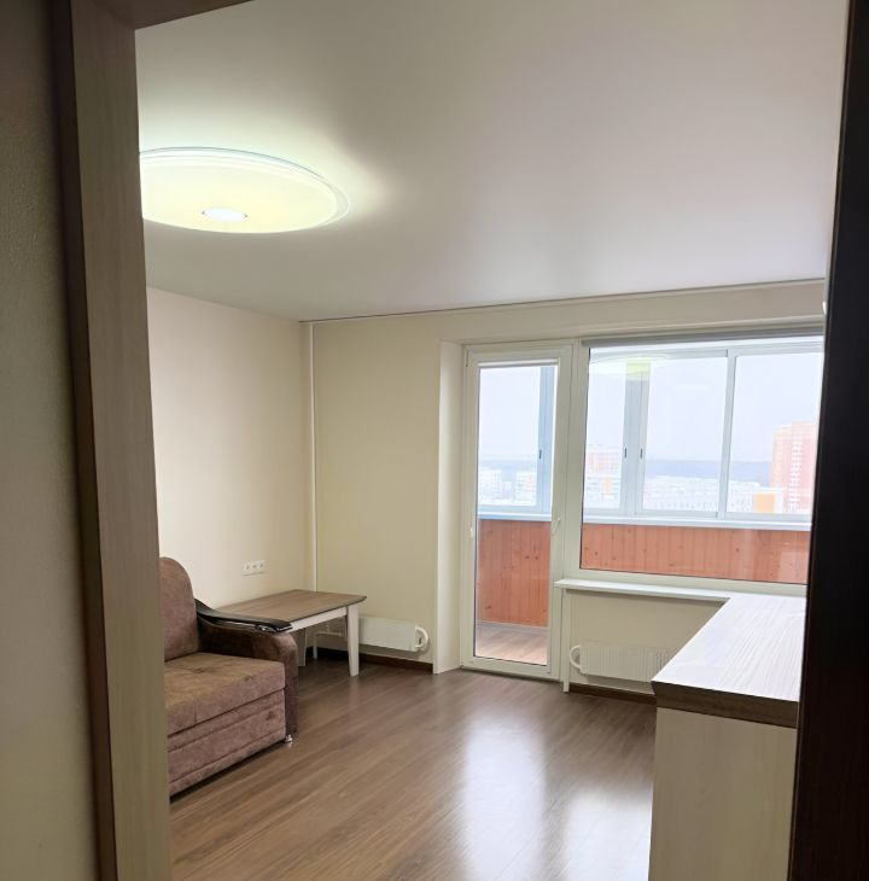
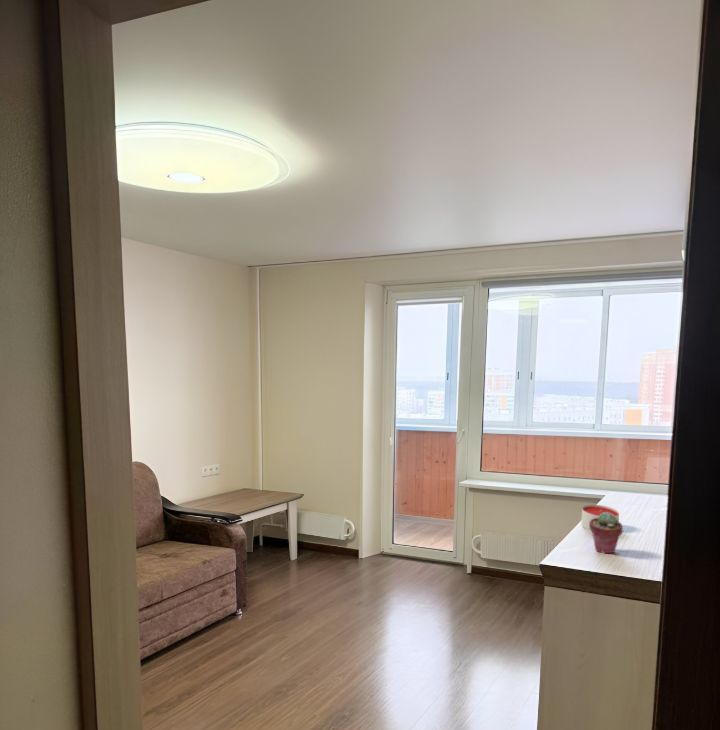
+ candle [580,504,620,531]
+ potted succulent [589,512,624,555]
